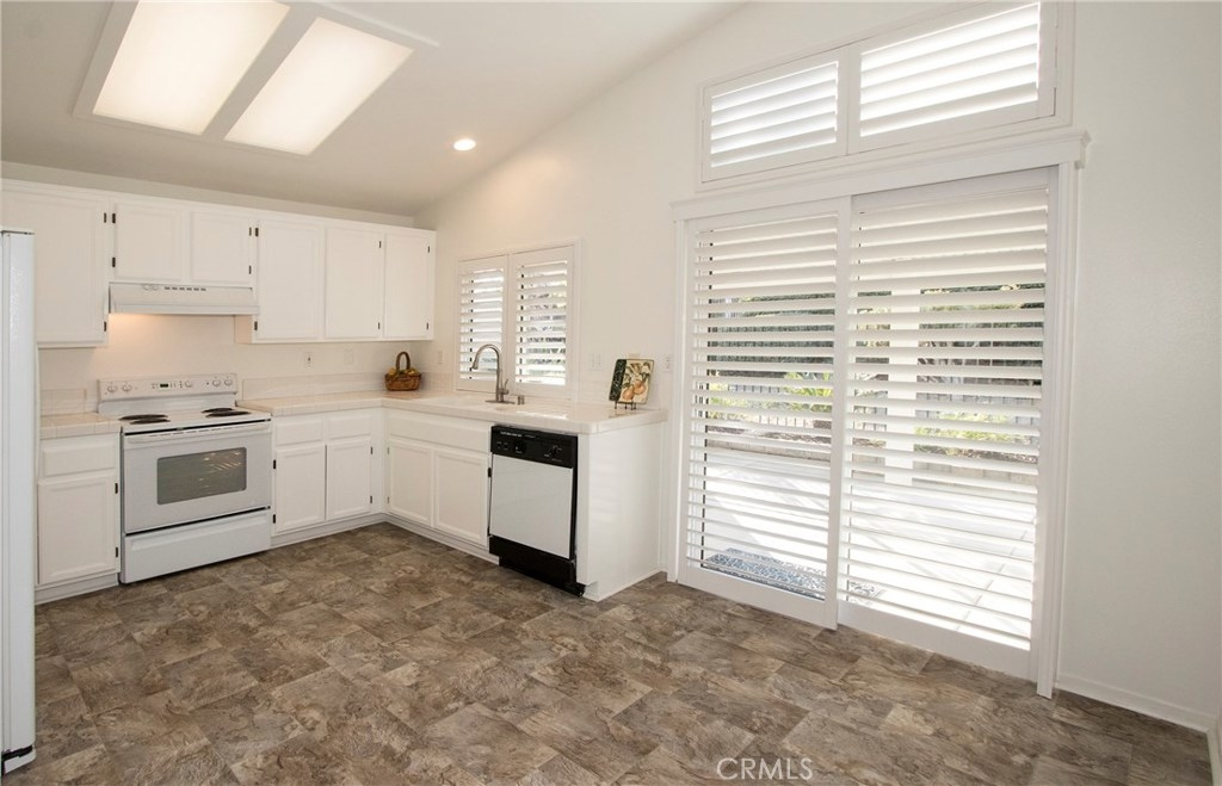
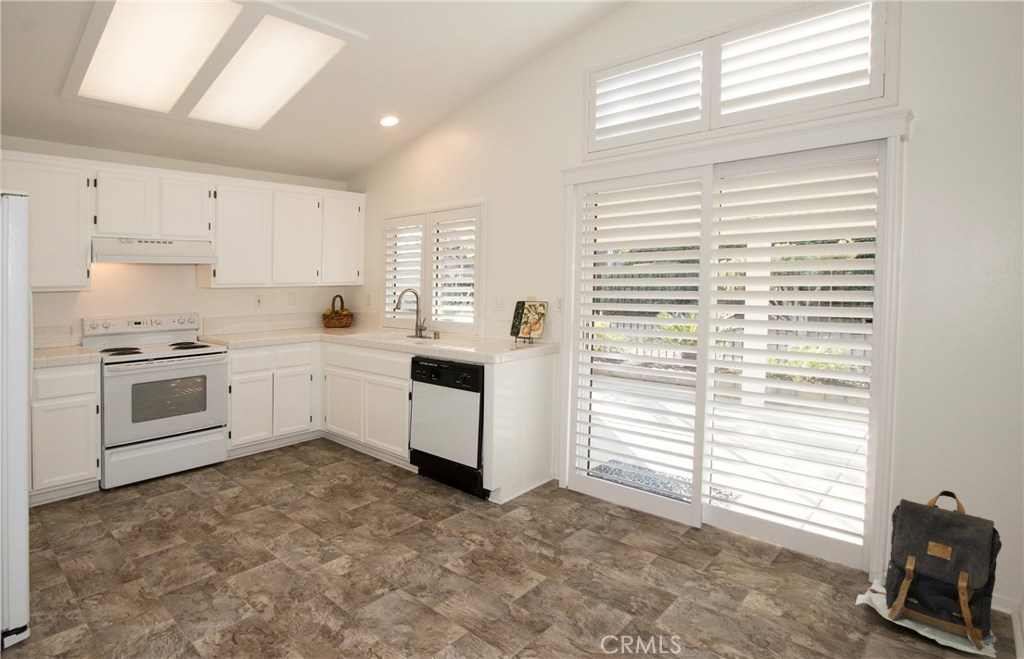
+ backpack [855,490,1003,658]
